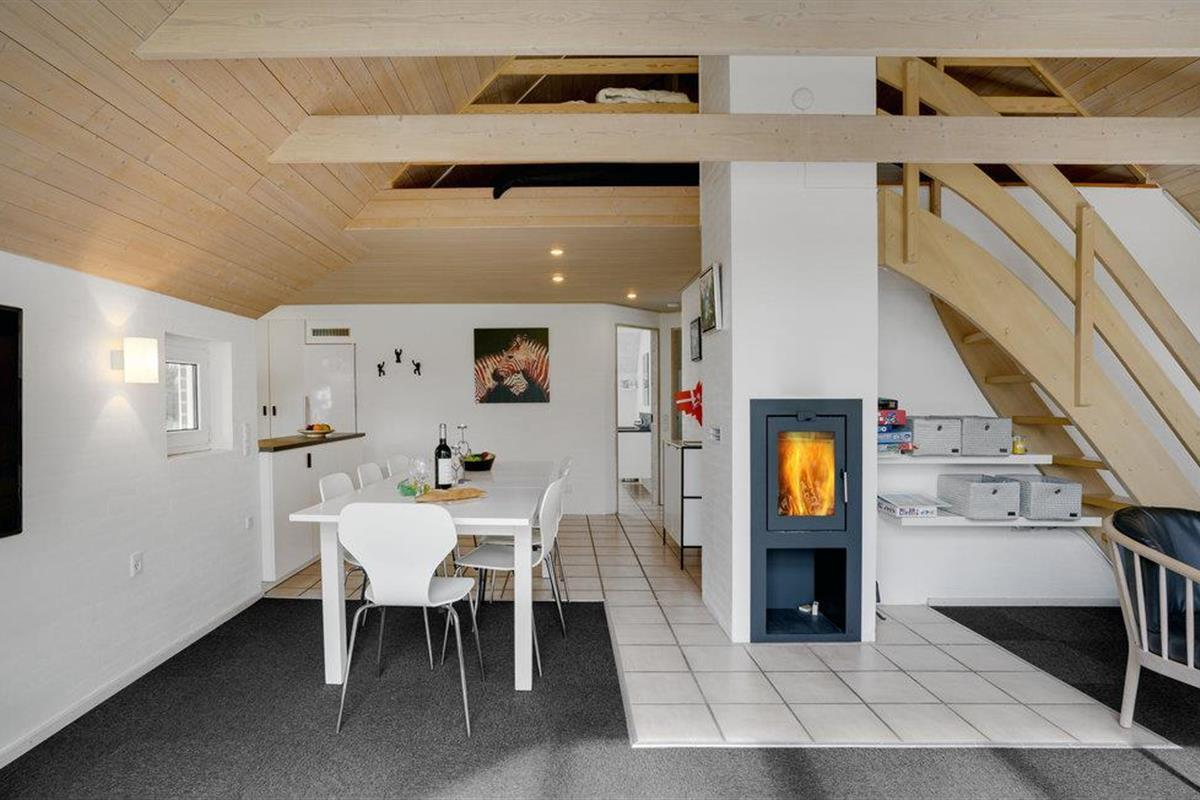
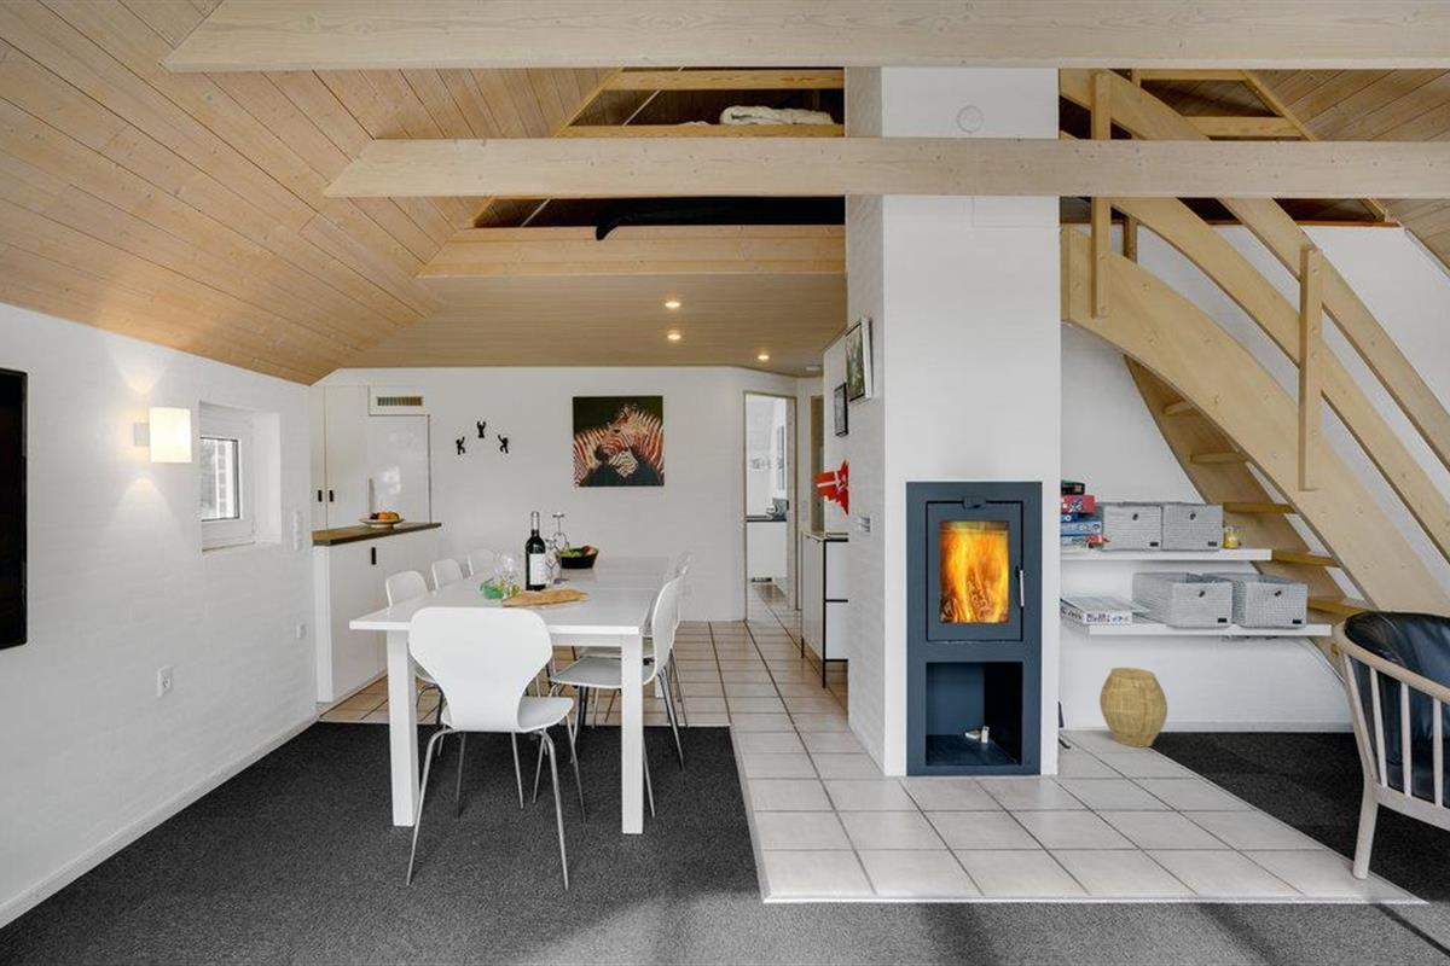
+ woven basket [1098,667,1168,749]
